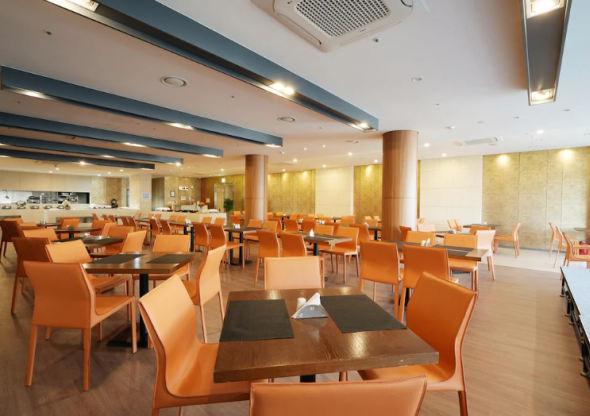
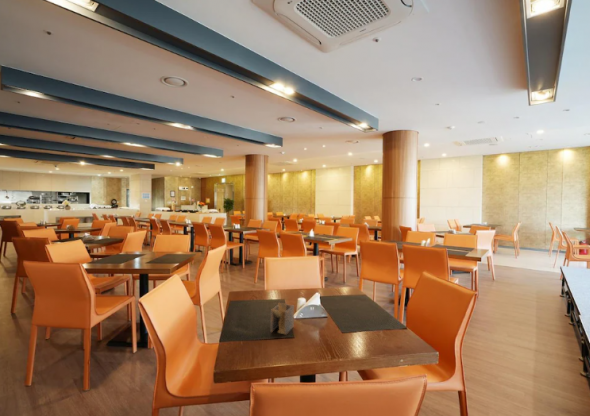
+ napkin holder [270,302,295,336]
